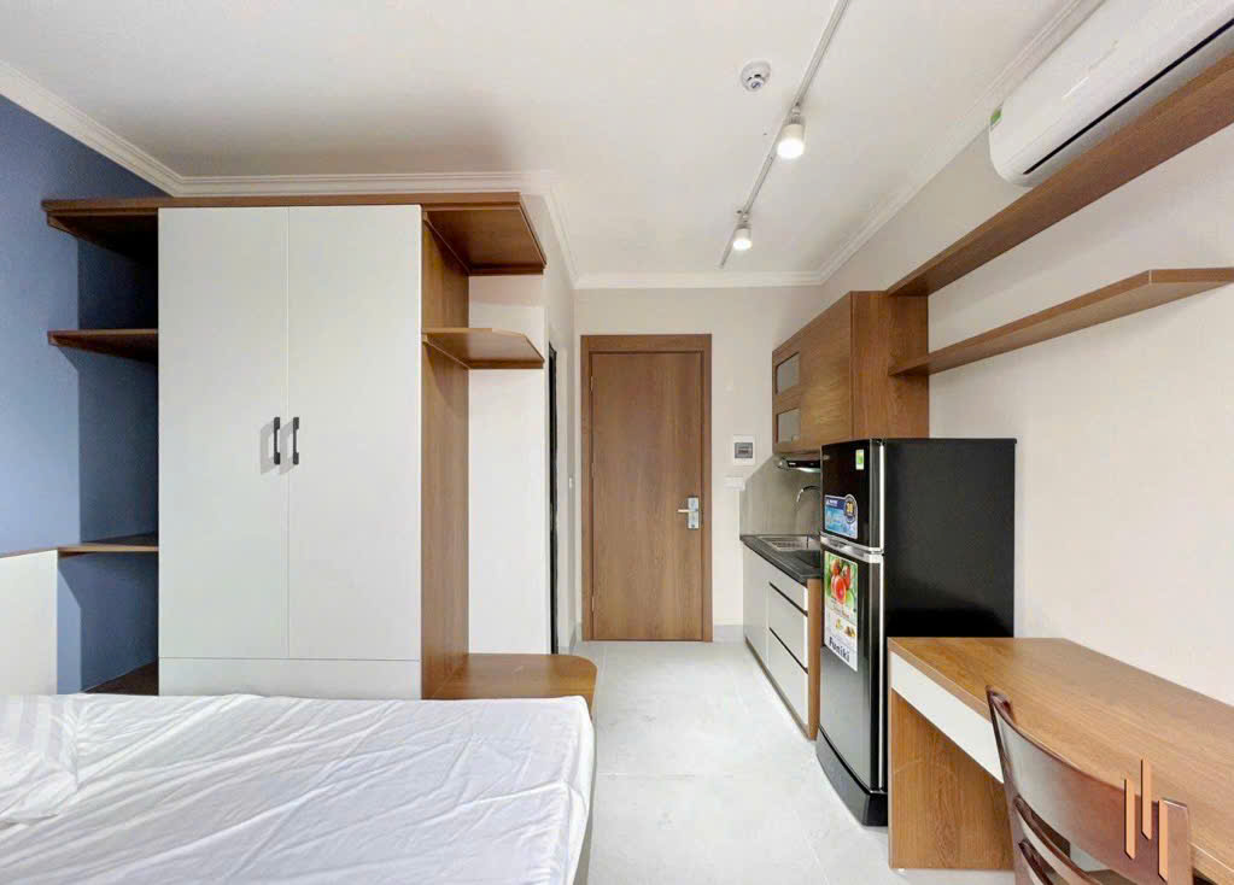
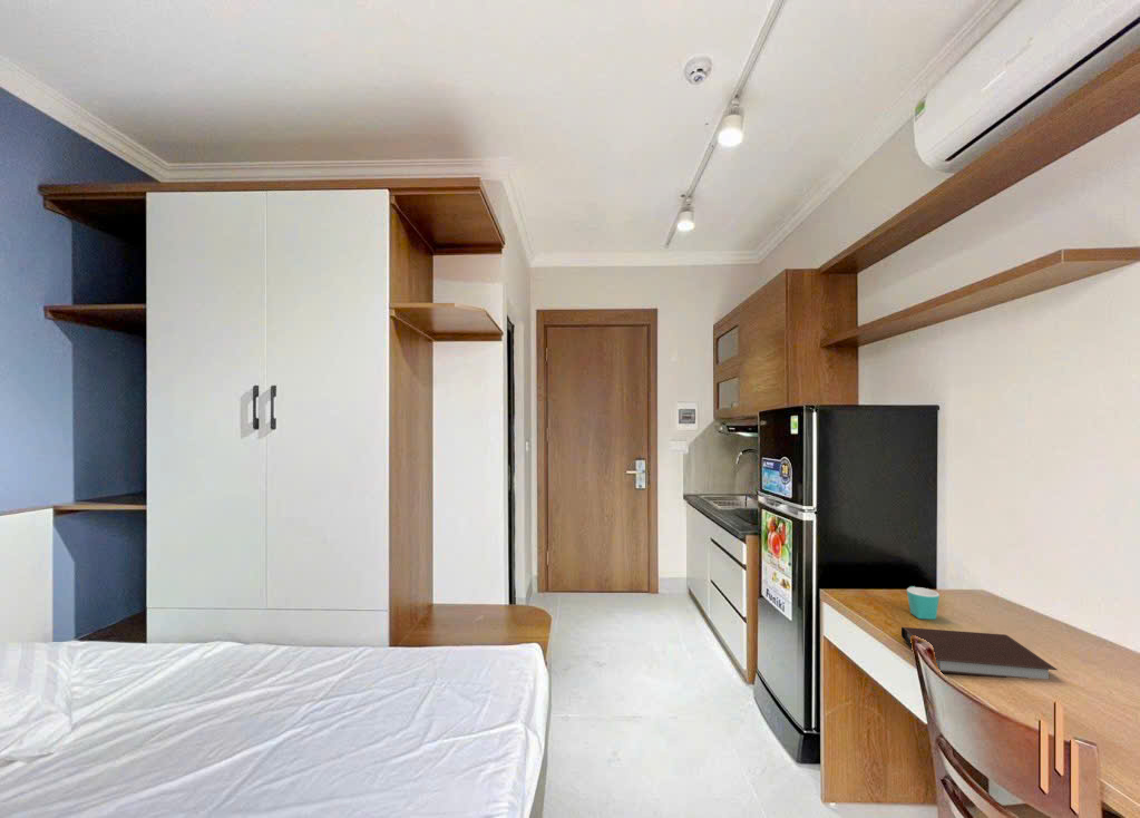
+ mug [906,585,941,621]
+ notebook [900,626,1058,680]
